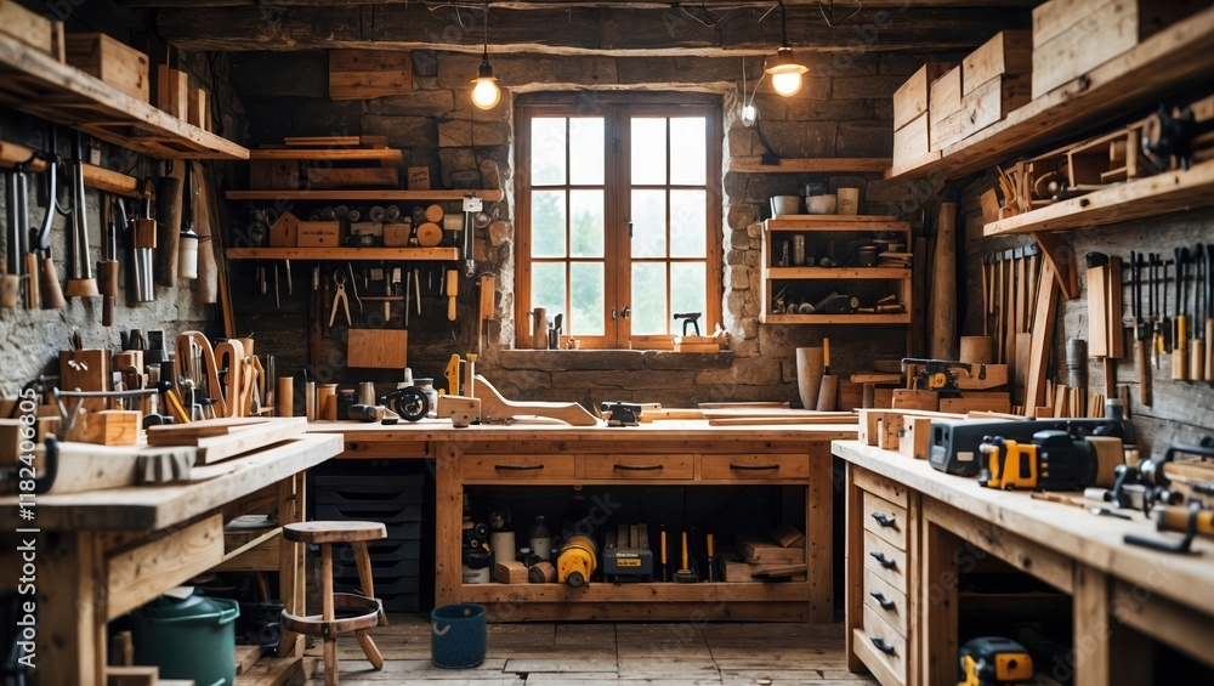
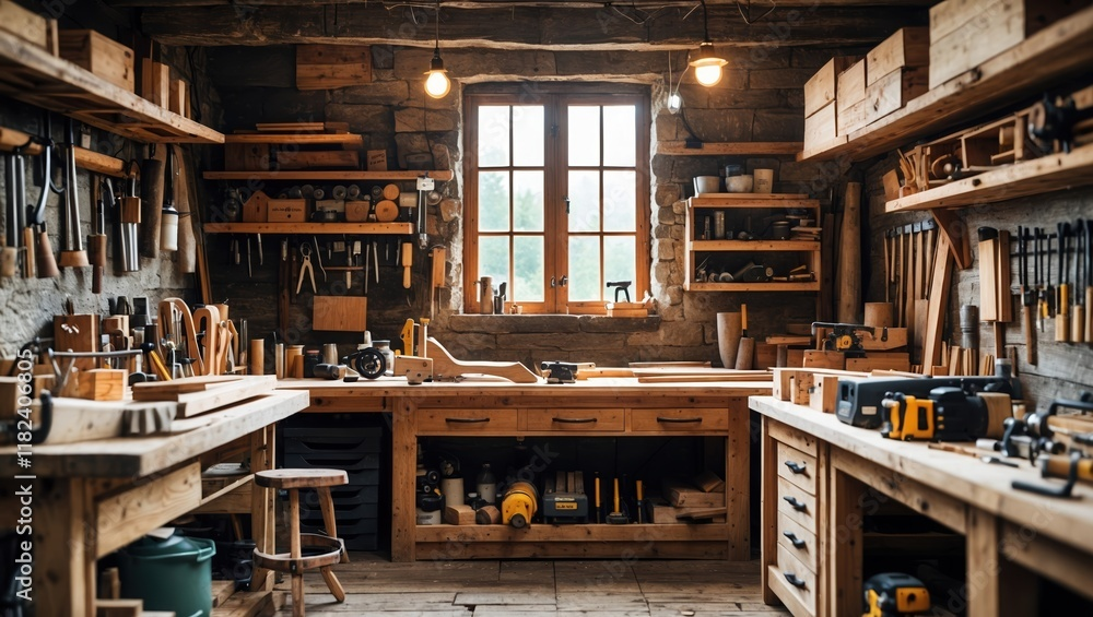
- bucket [430,602,488,670]
